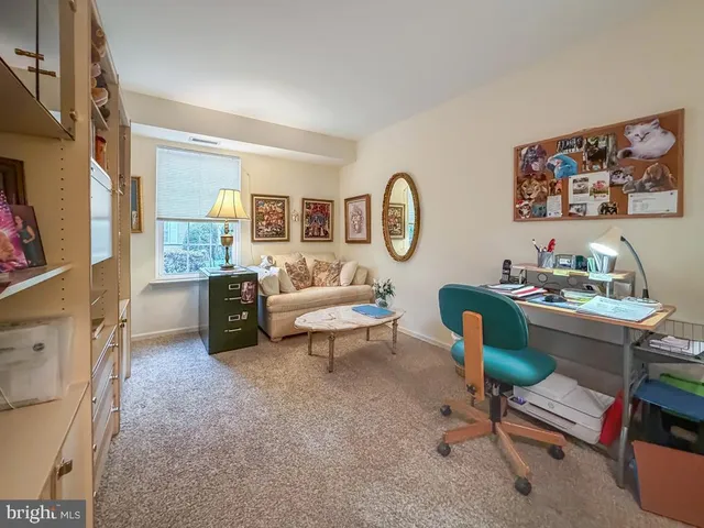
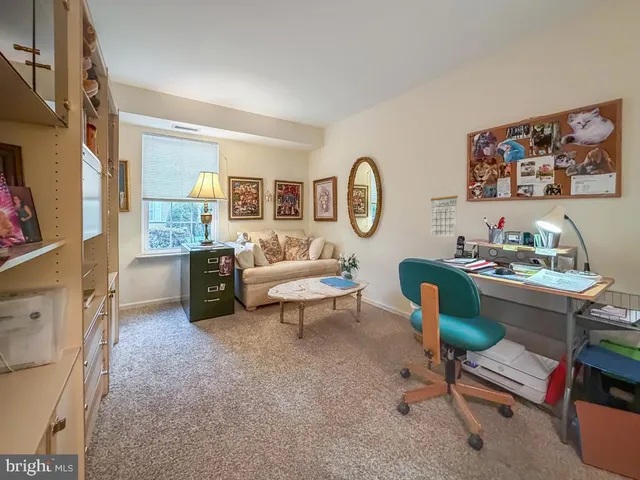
+ calendar [430,187,459,238]
